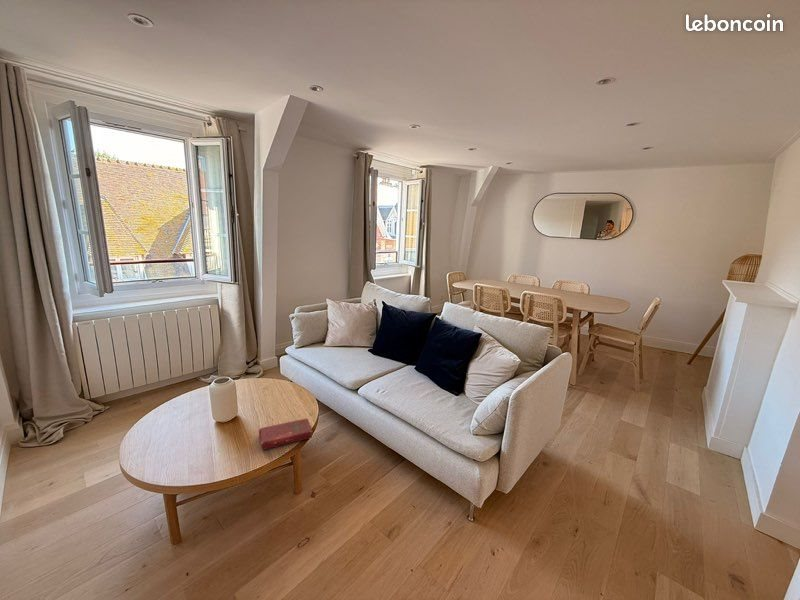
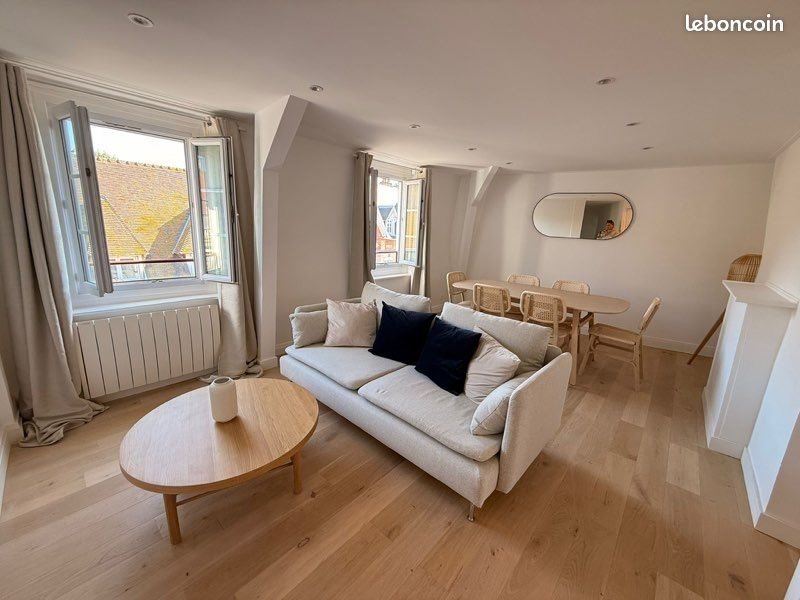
- book [258,417,313,451]
